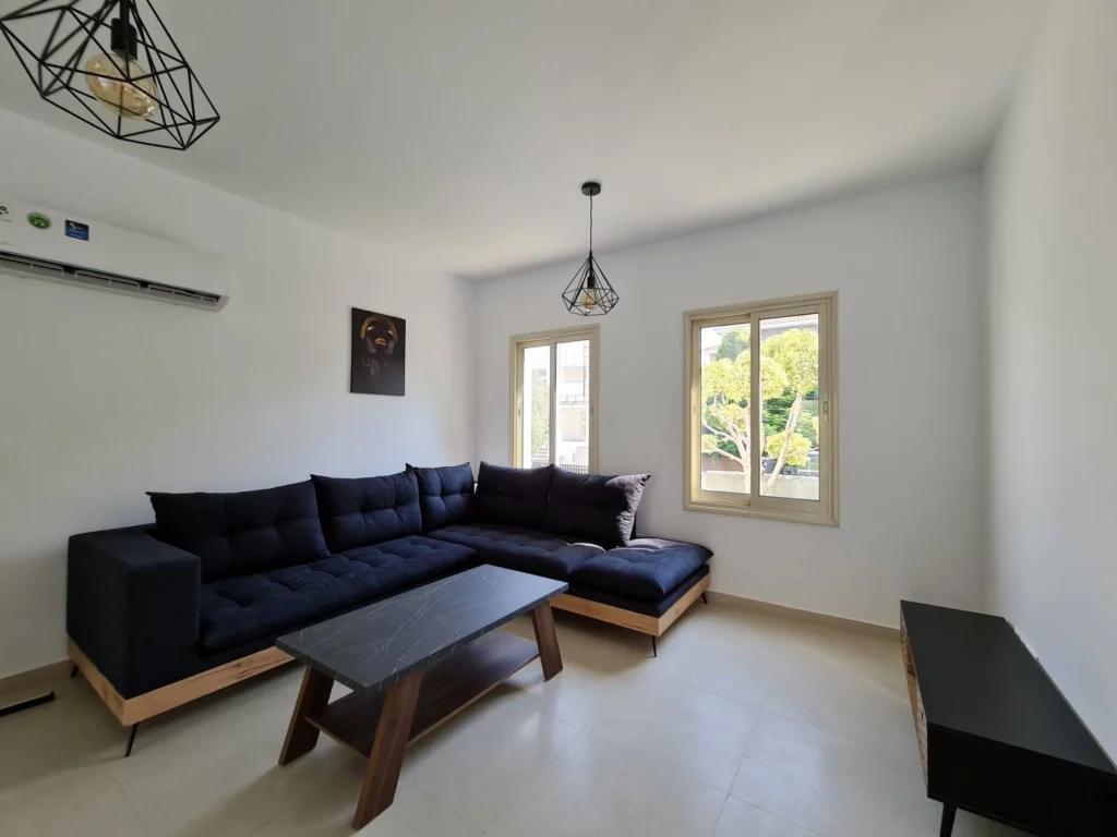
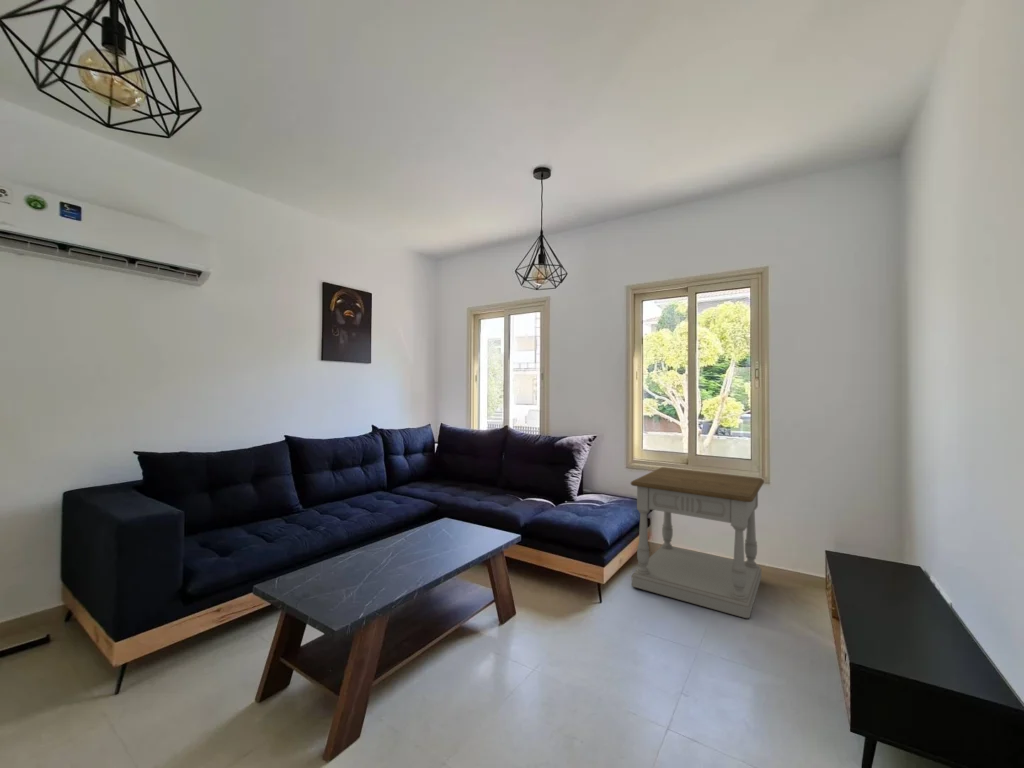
+ side table [630,466,765,619]
